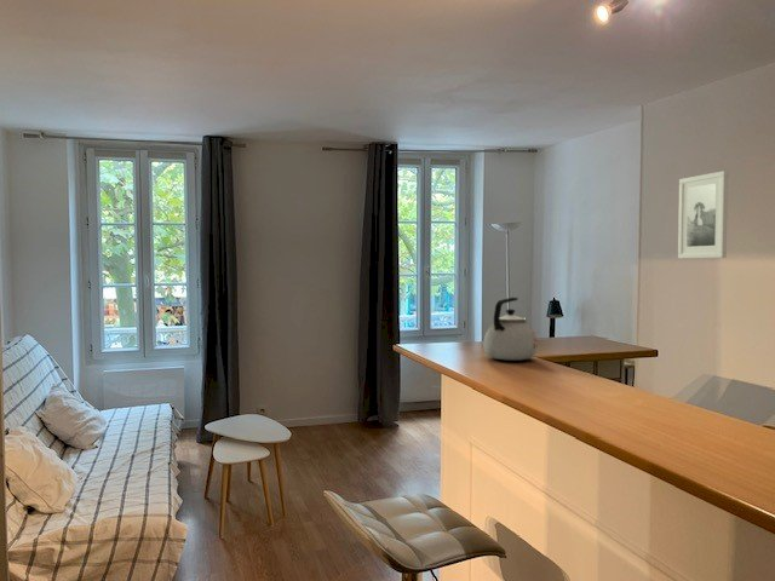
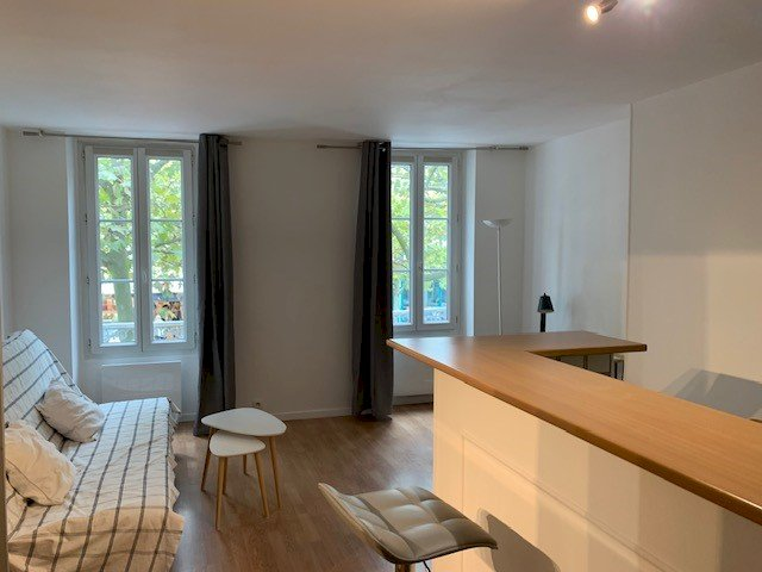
- kettle [483,297,539,362]
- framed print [677,169,729,260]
